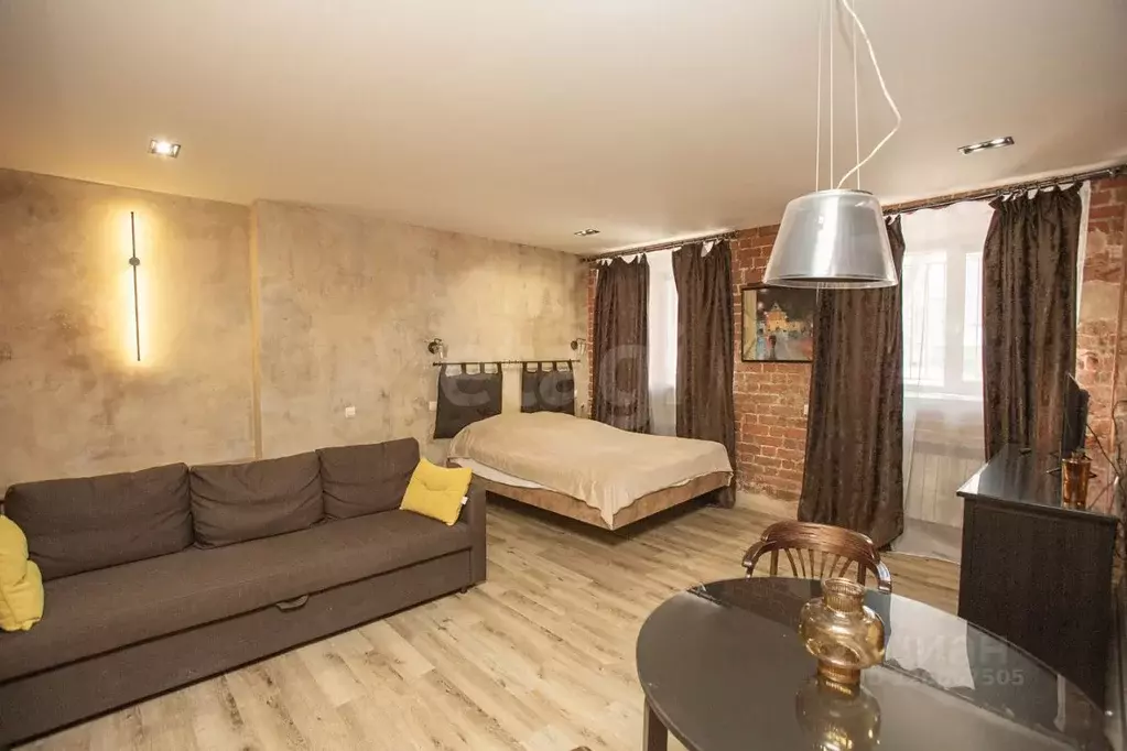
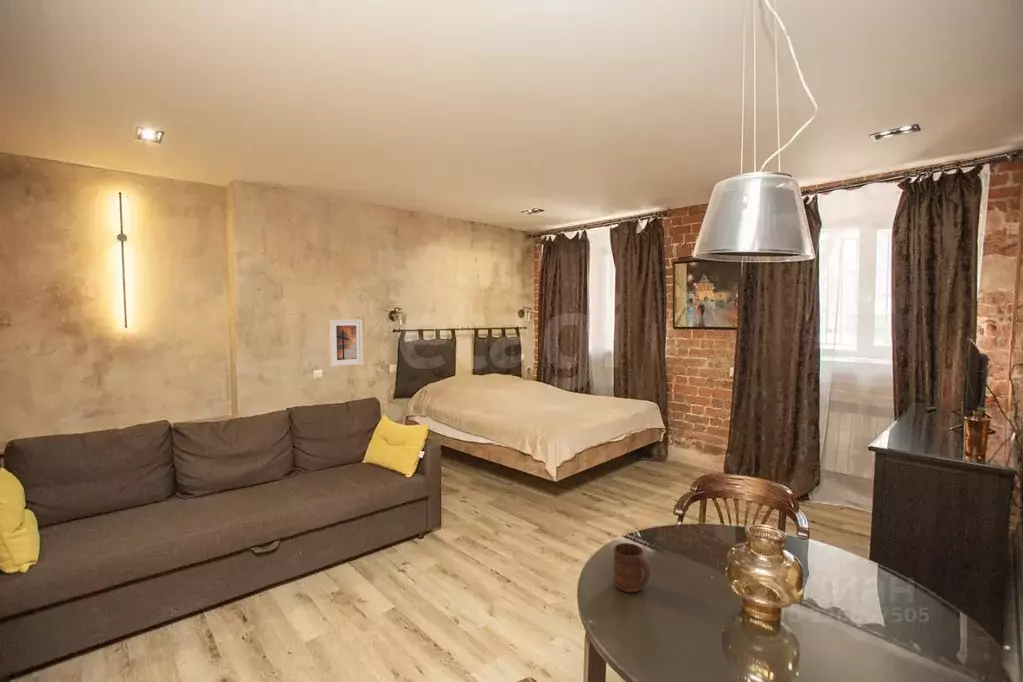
+ cup [613,542,651,593]
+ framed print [329,318,364,367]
